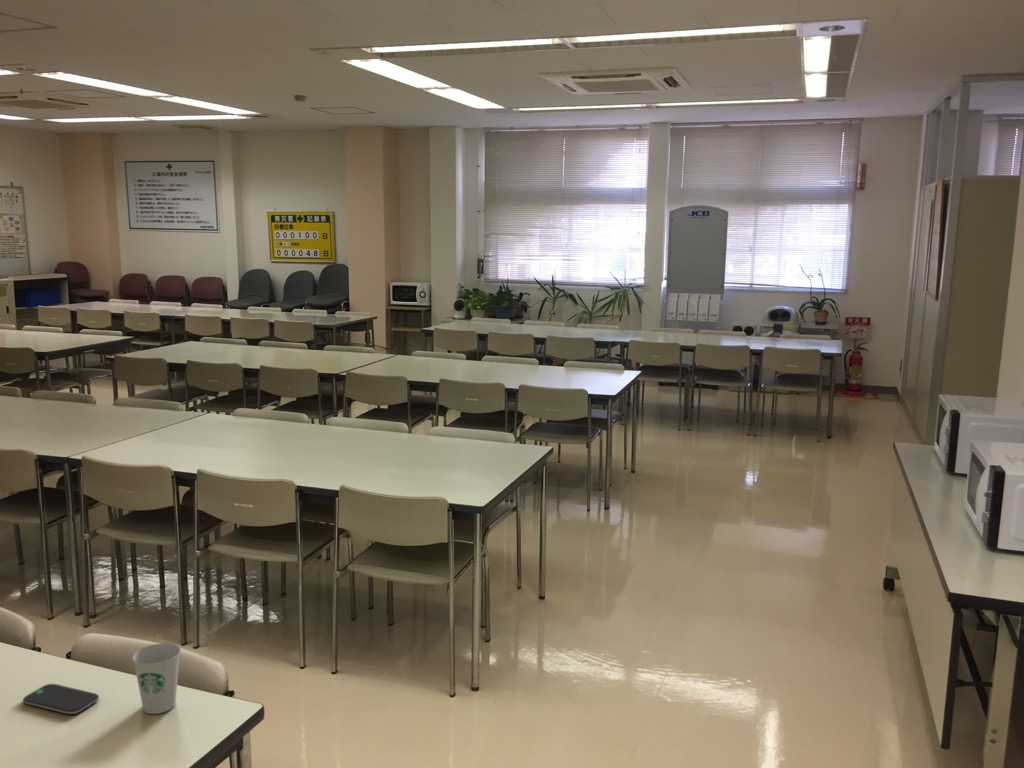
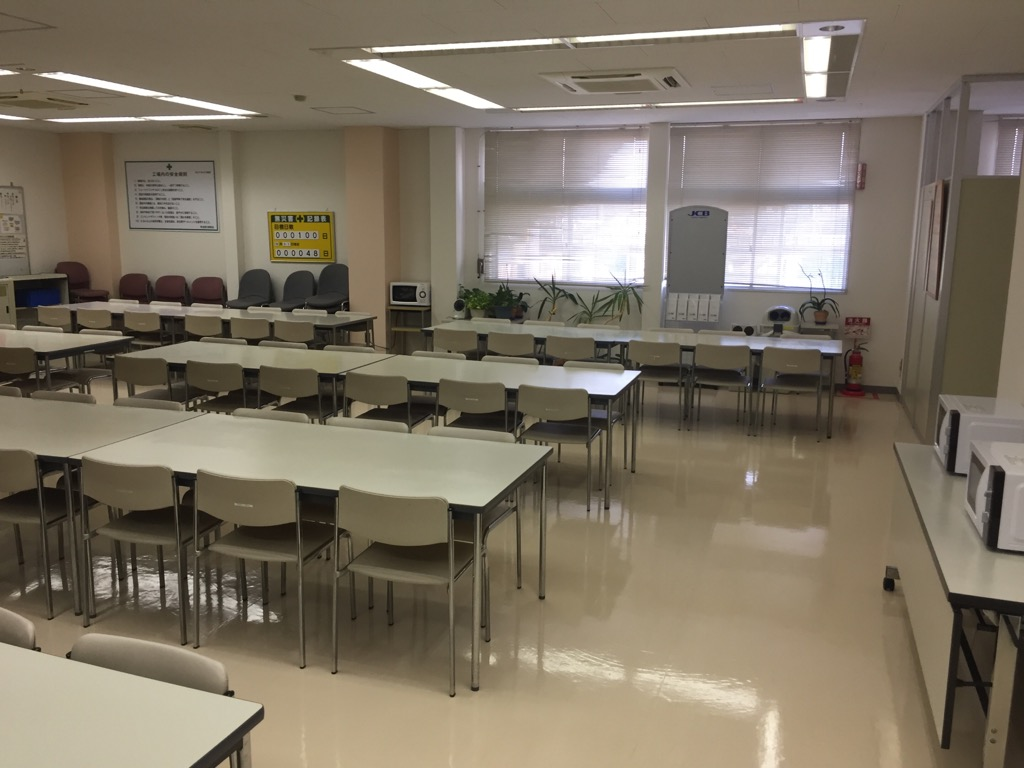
- smartphone [22,683,100,715]
- paper cup [131,642,182,715]
